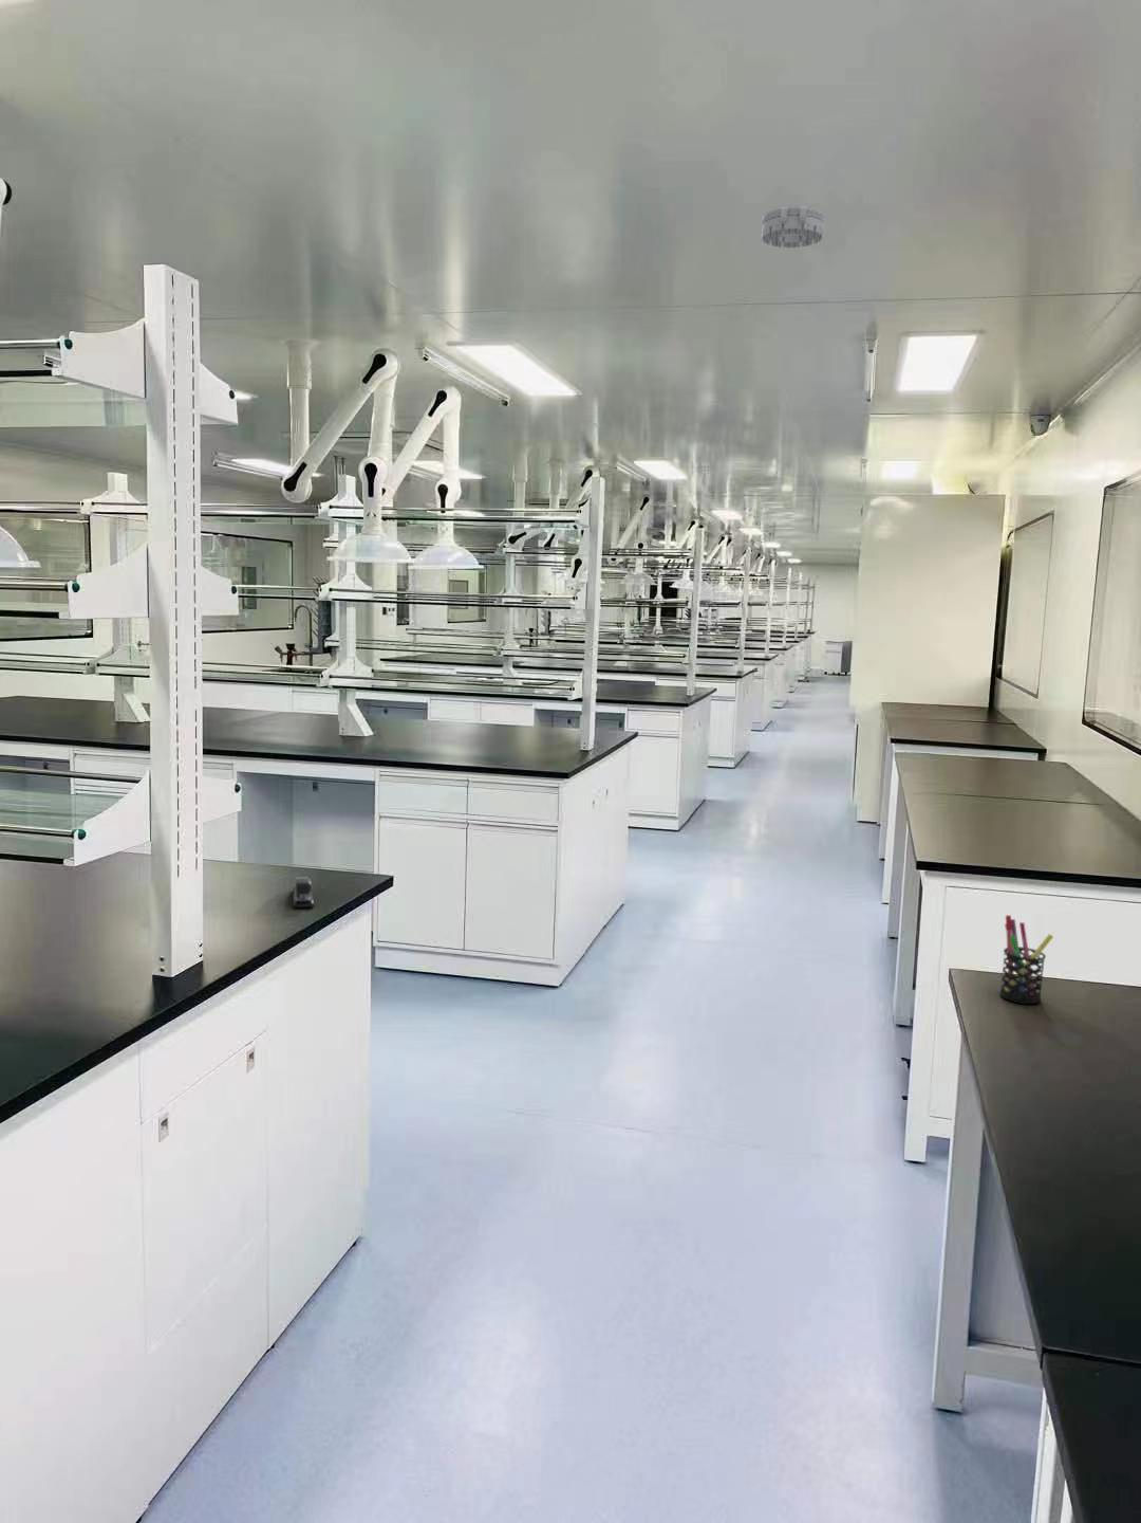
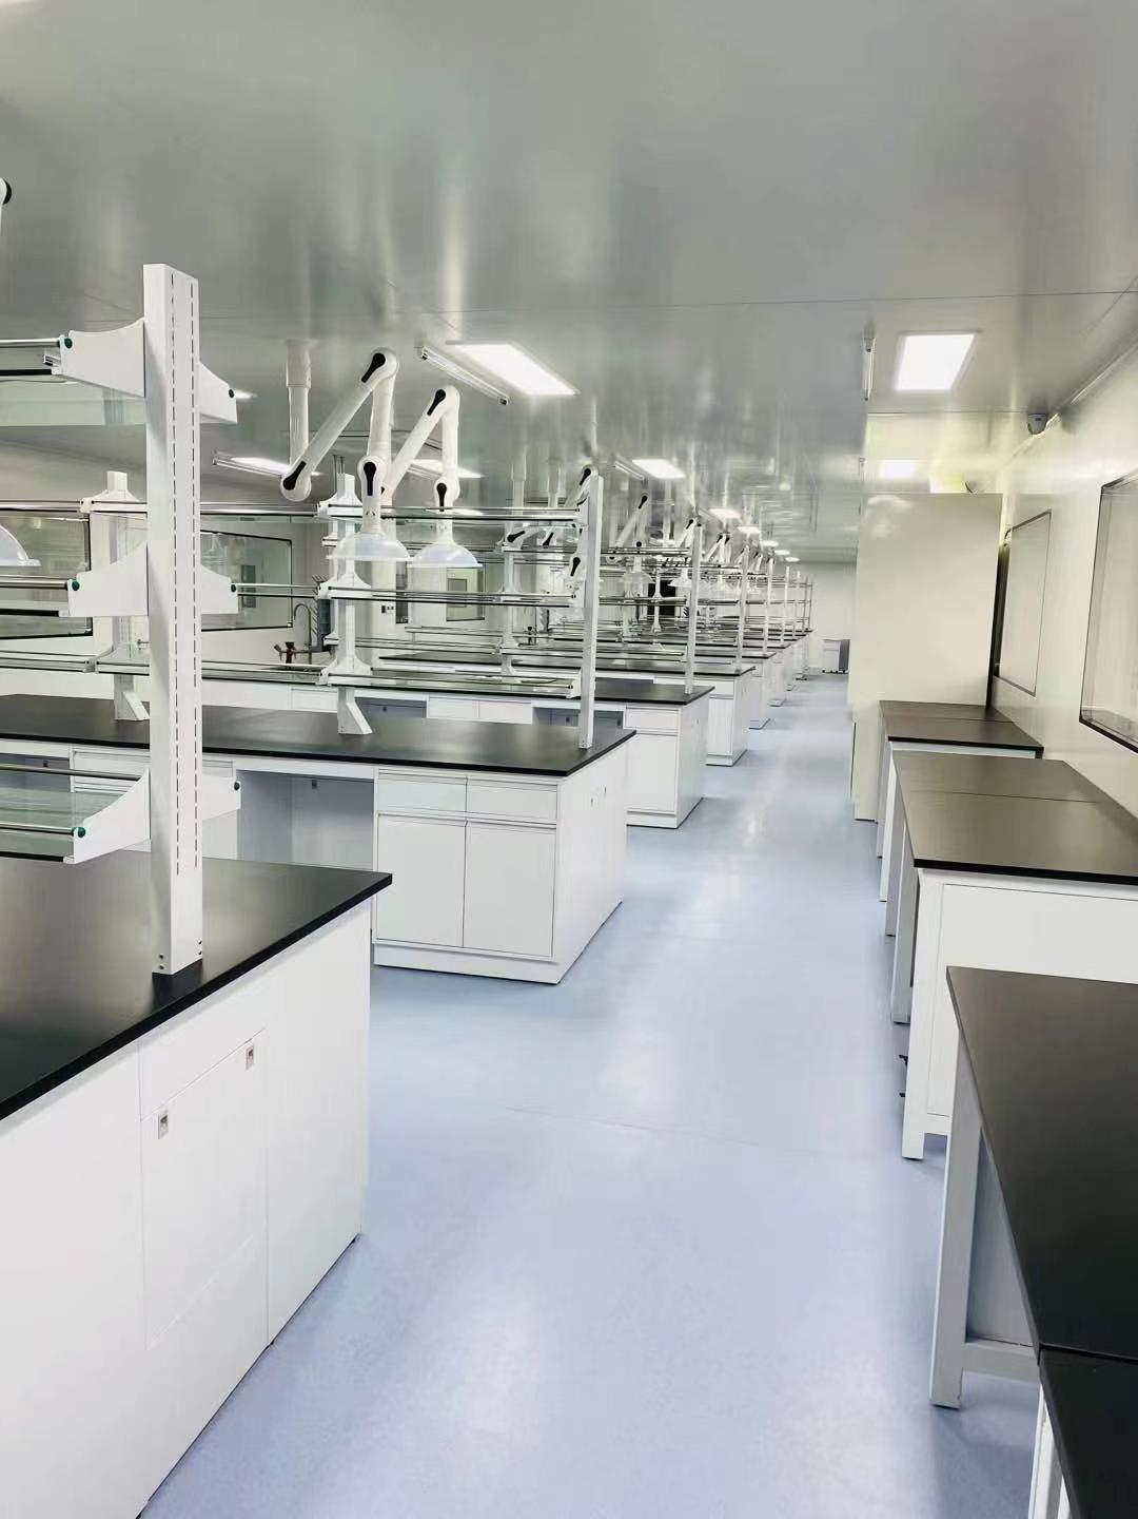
- smoke detector [761,205,825,248]
- stapler [291,875,316,909]
- pen holder [998,914,1055,1005]
